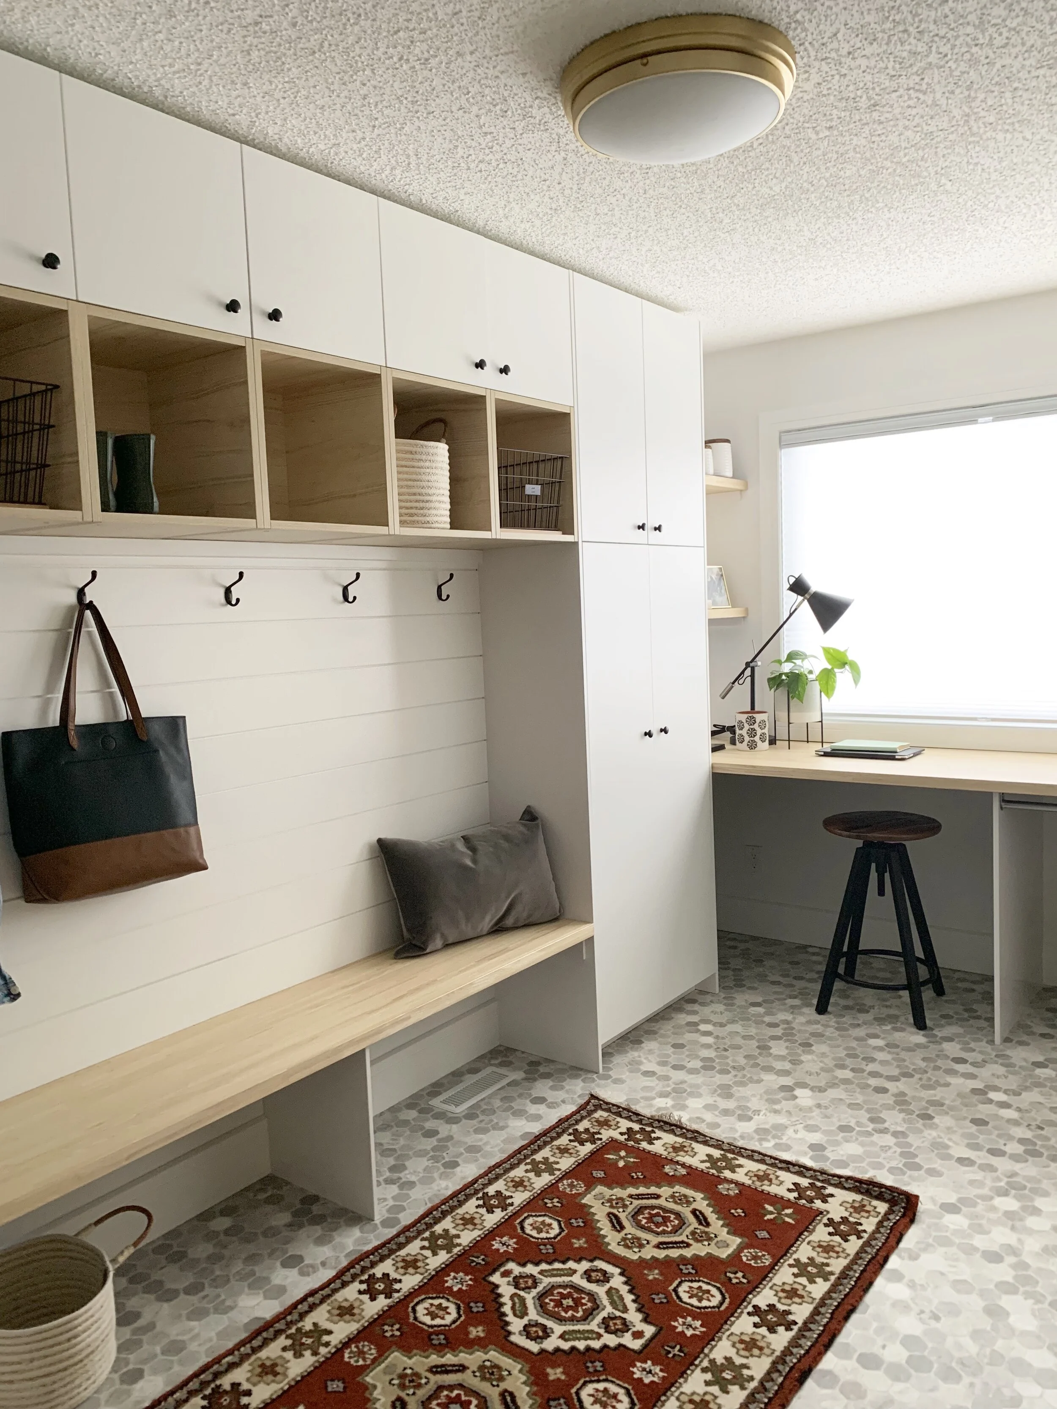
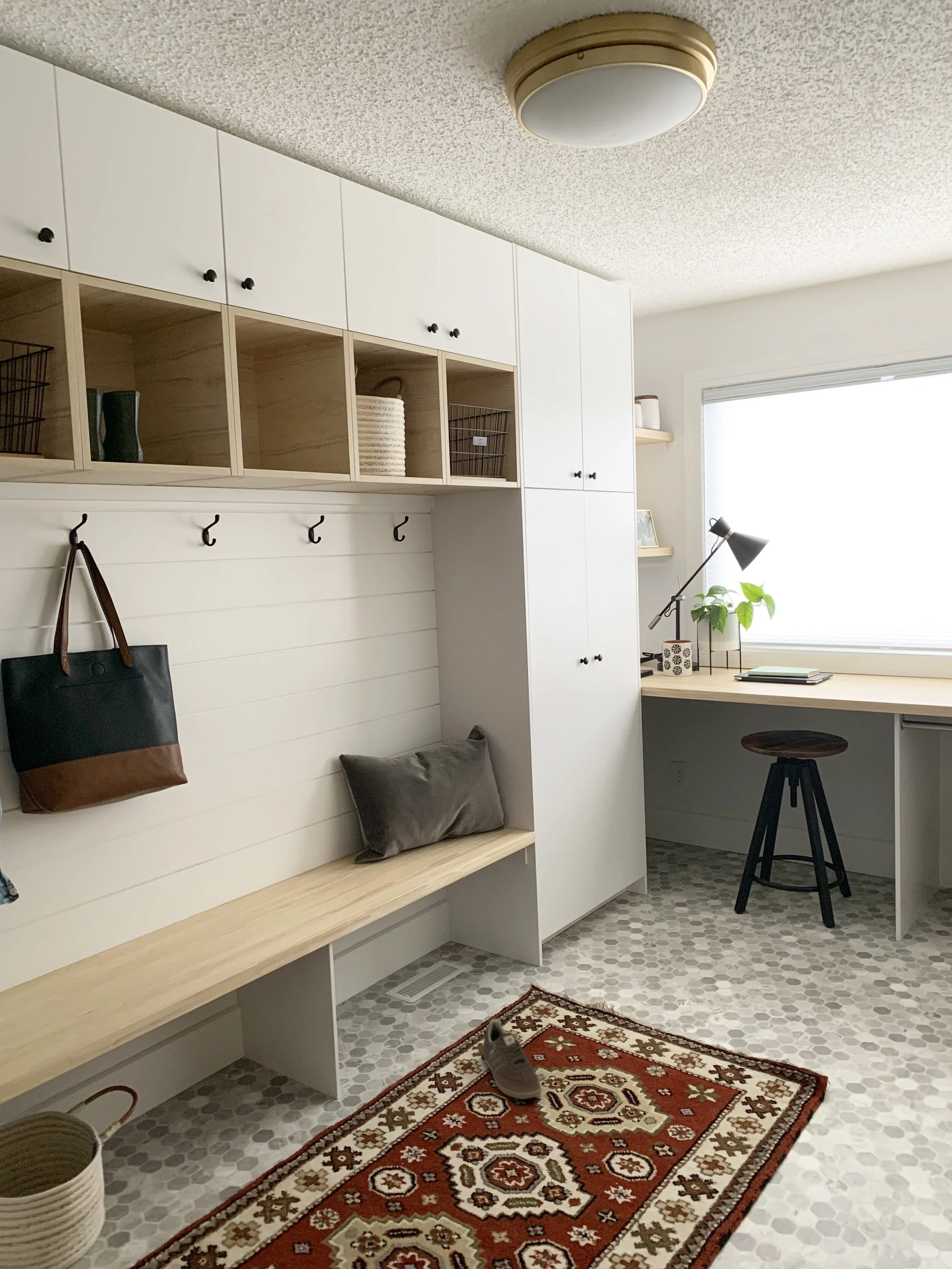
+ sneaker [482,1018,542,1100]
